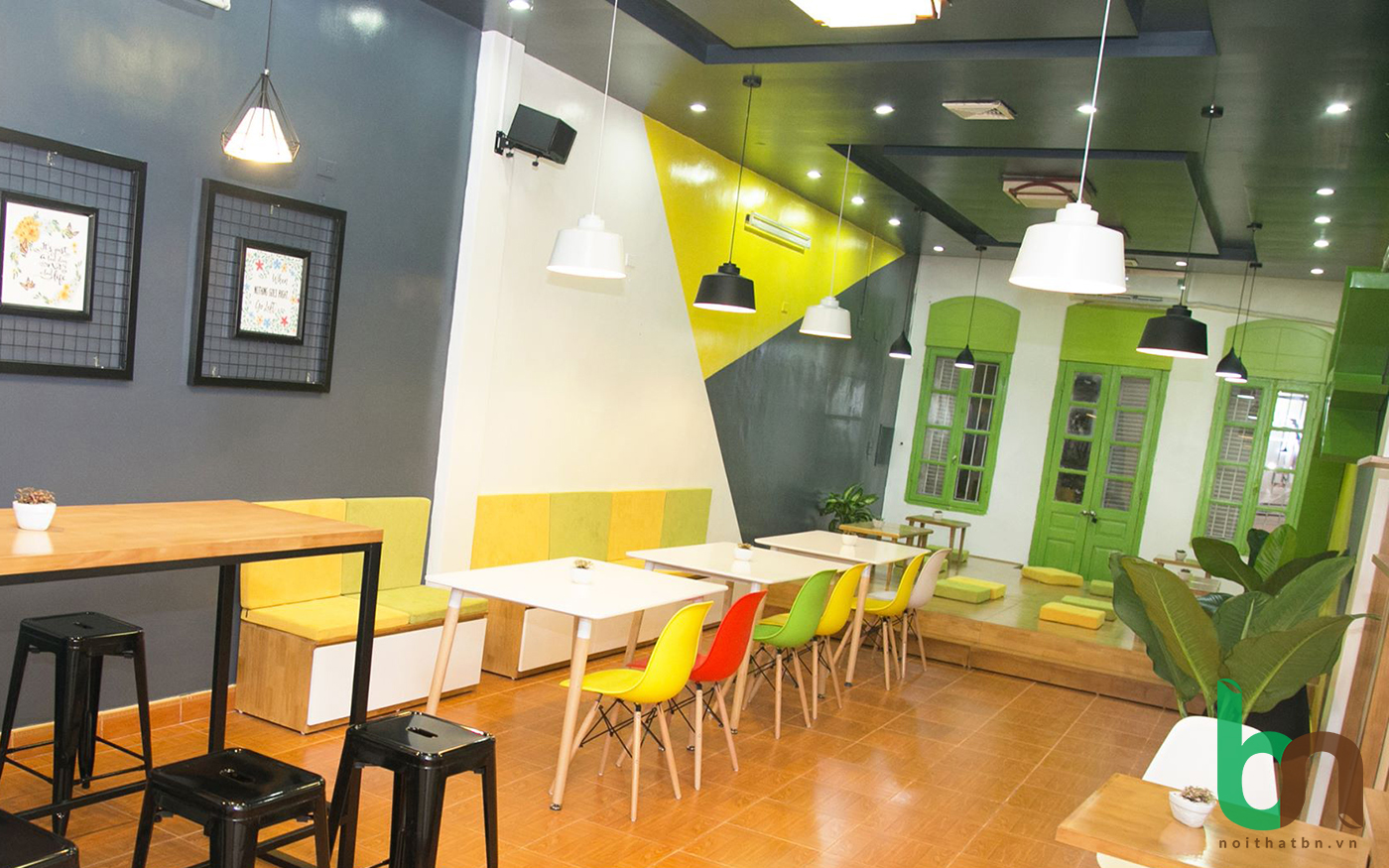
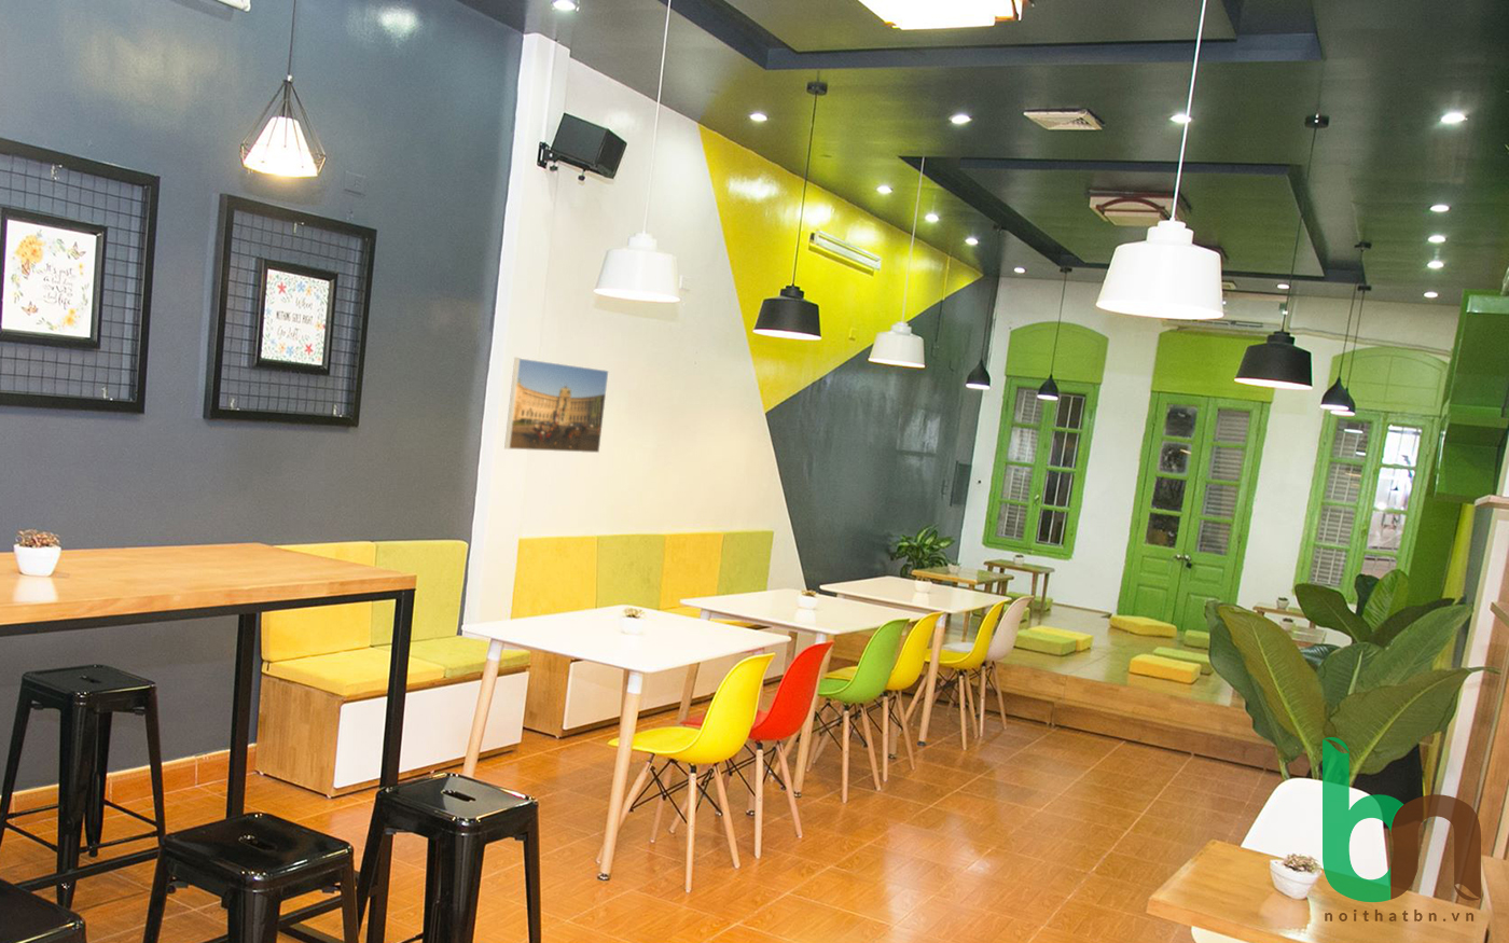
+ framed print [503,356,611,454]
